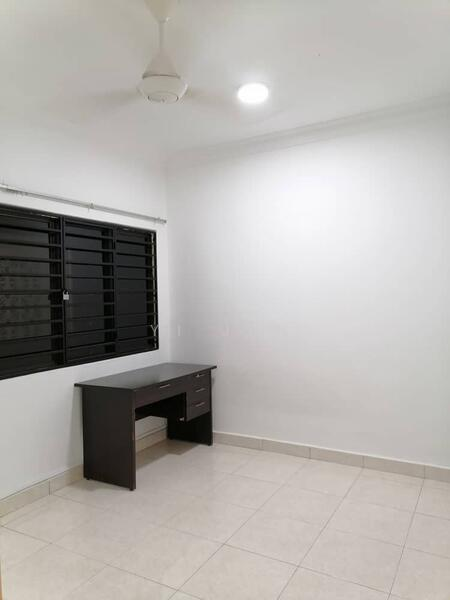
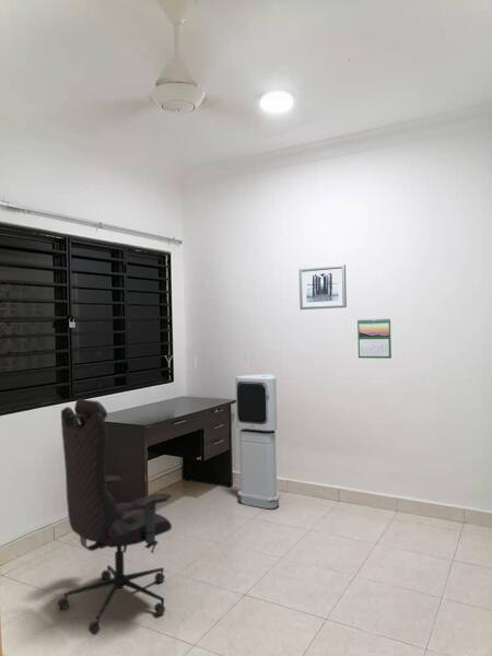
+ wall art [298,263,348,311]
+ calendar [356,317,393,360]
+ air purifier [234,373,280,509]
+ office chair [57,398,173,636]
